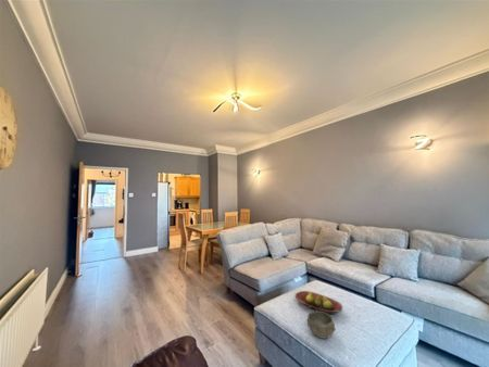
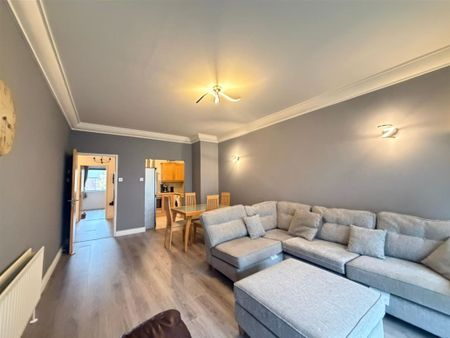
- fruit bowl [294,290,343,316]
- bowl [306,311,337,340]
